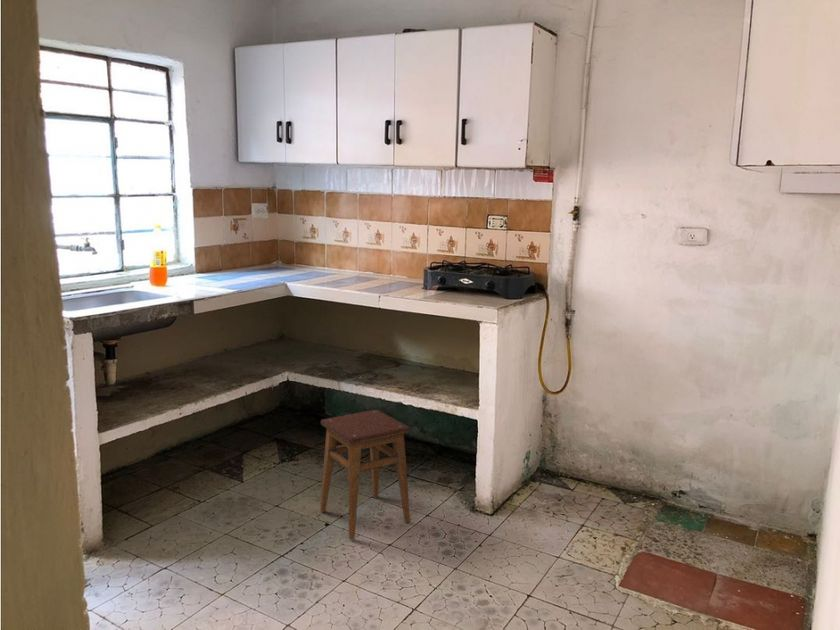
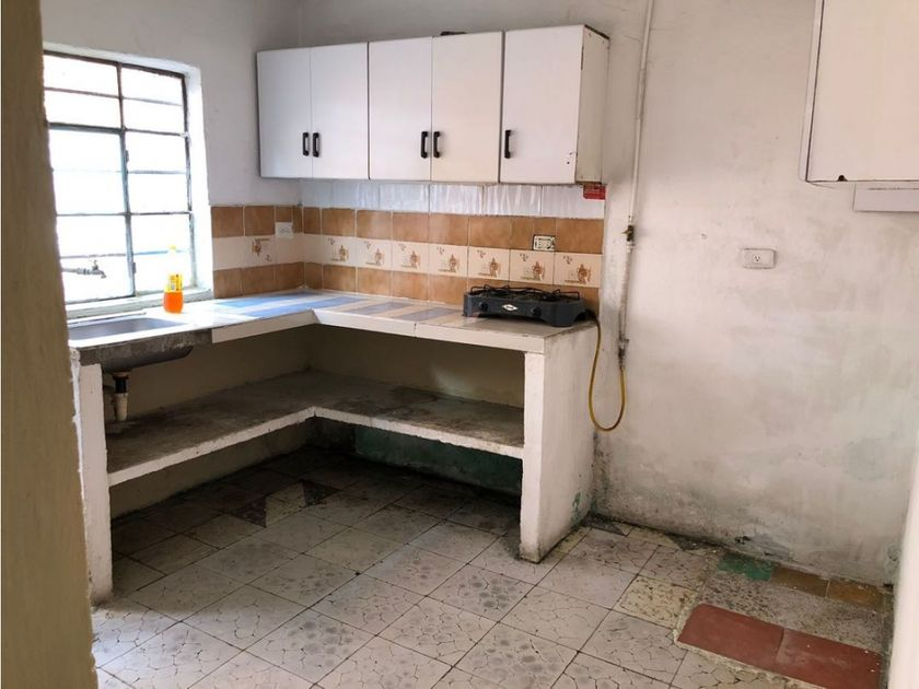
- stool [319,409,411,540]
